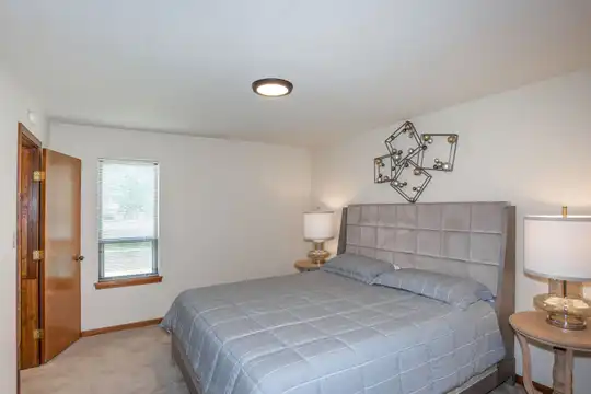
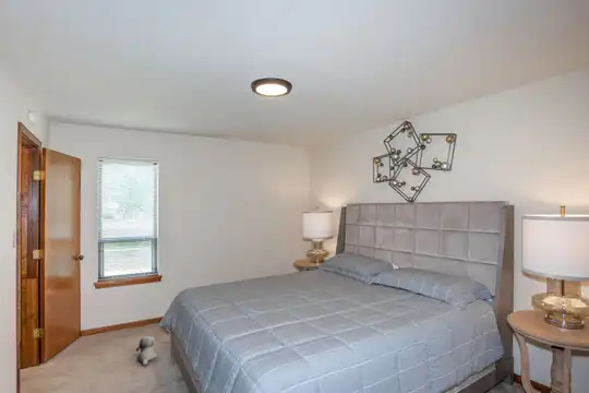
+ plush toy [135,335,158,367]
